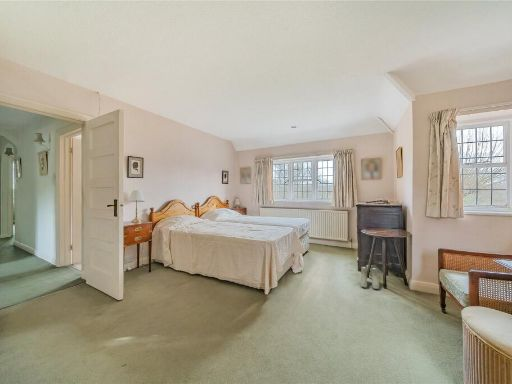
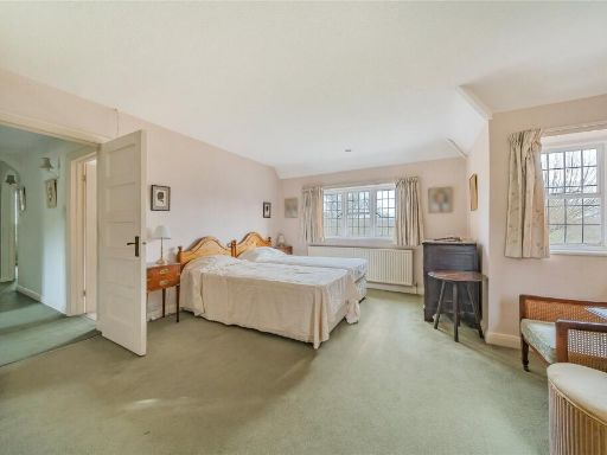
- boots [359,265,380,290]
